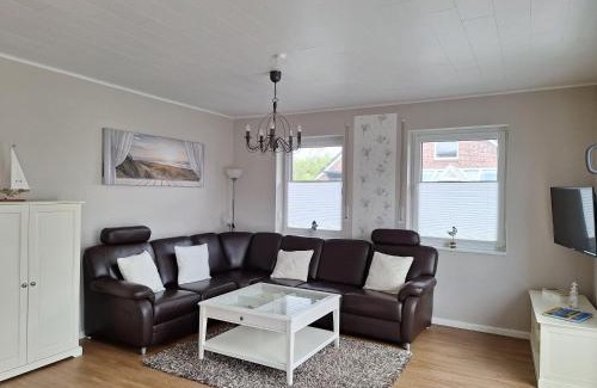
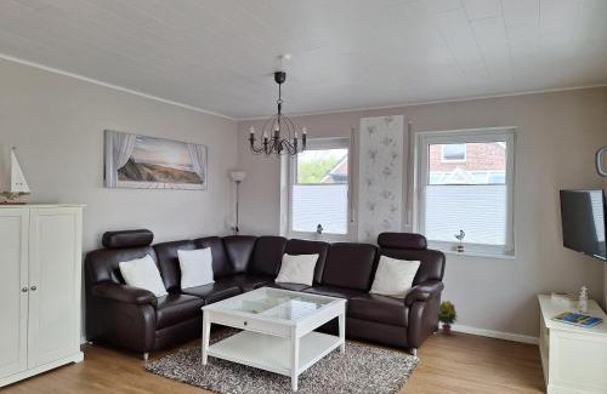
+ potted plant [437,299,459,336]
